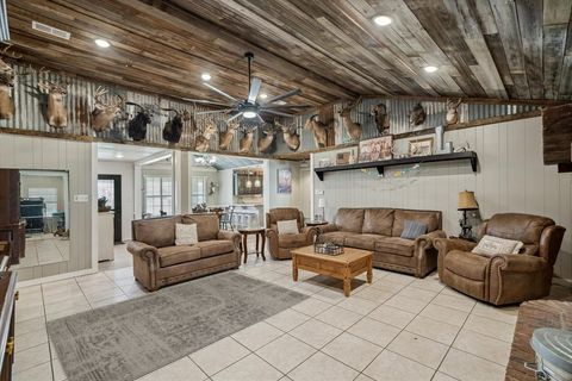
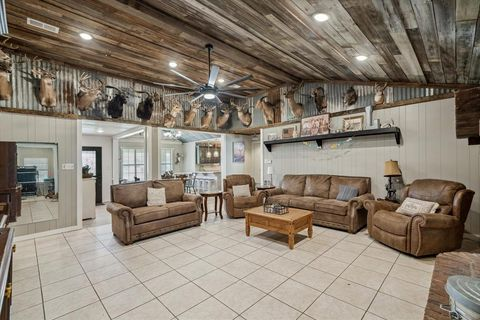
- rug [44,270,312,381]
